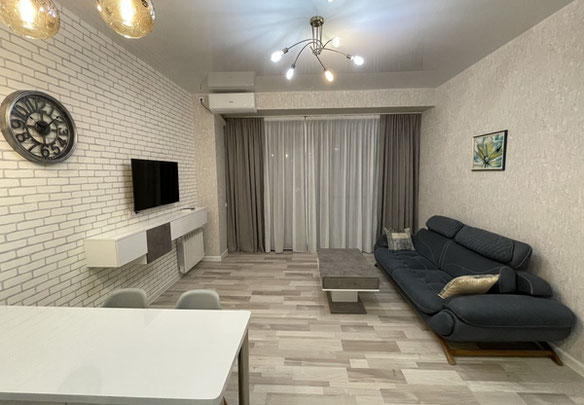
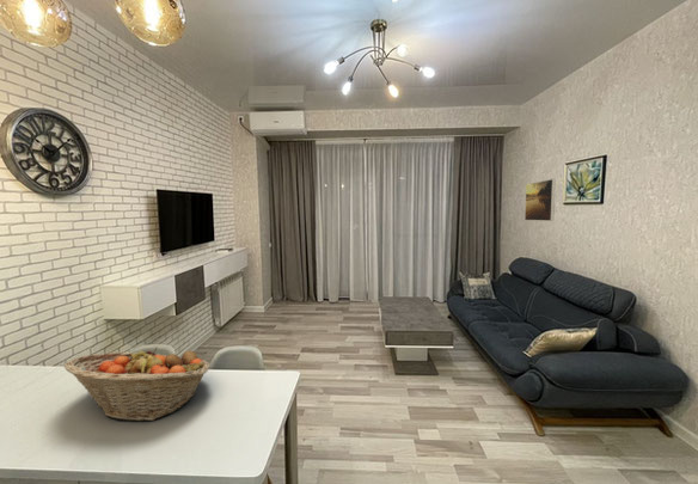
+ fruit basket [63,347,212,422]
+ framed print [524,178,557,222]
